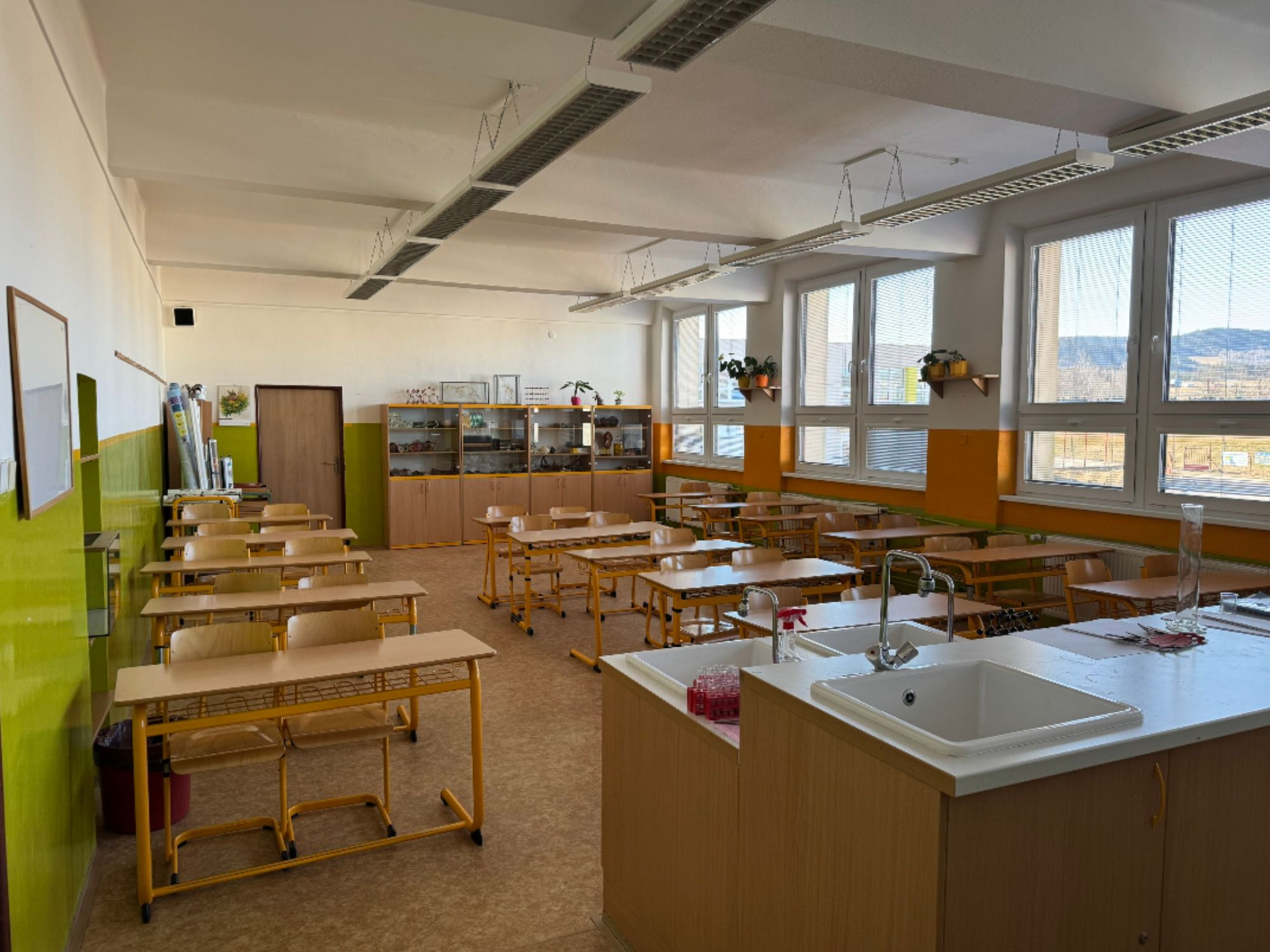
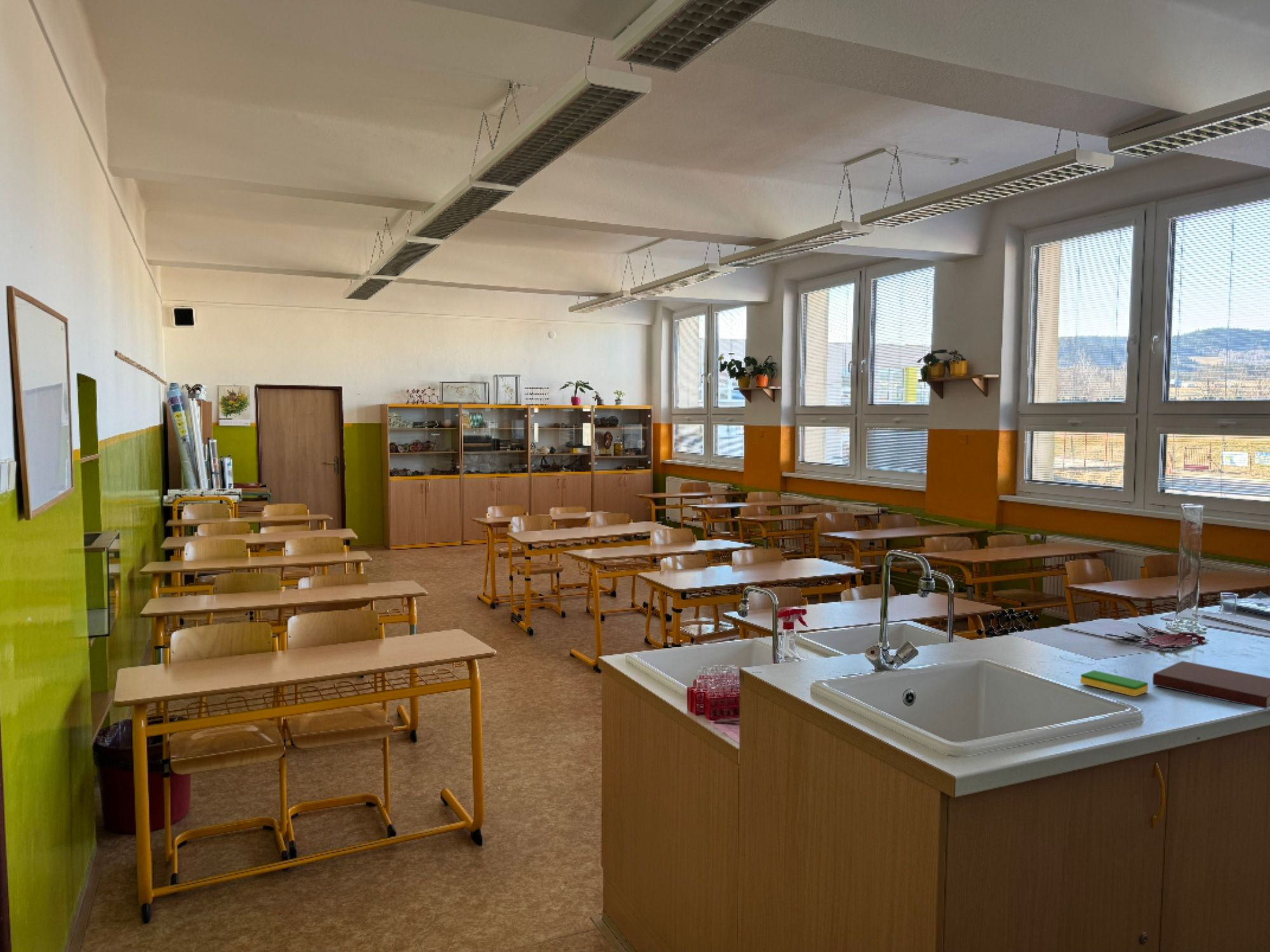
+ notebook [1152,660,1270,710]
+ dish sponge [1079,670,1149,697]
